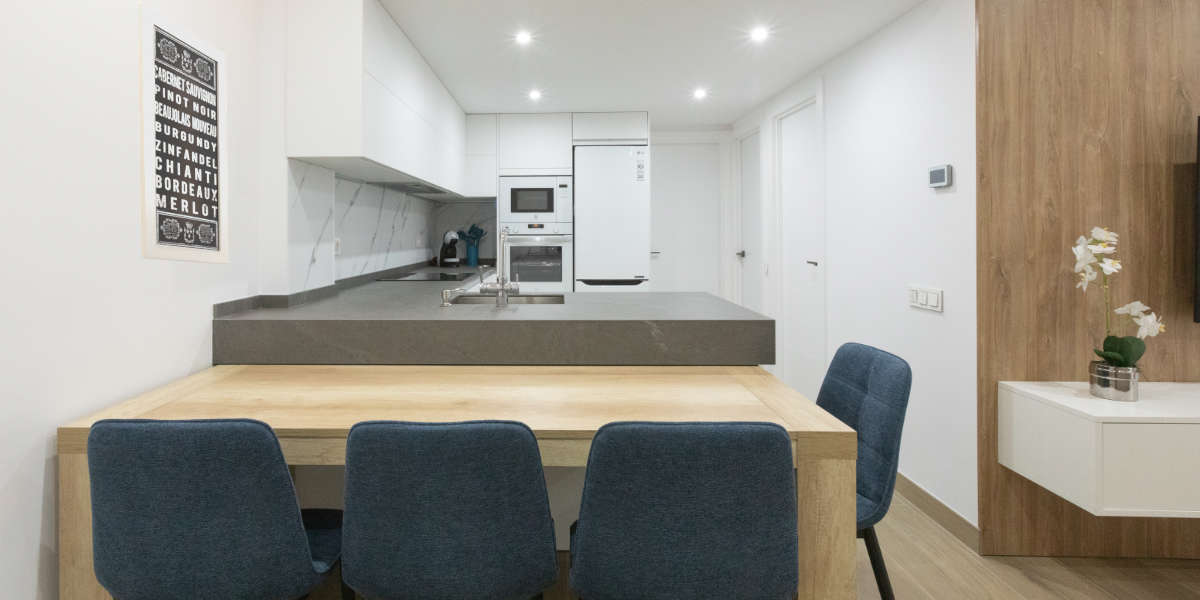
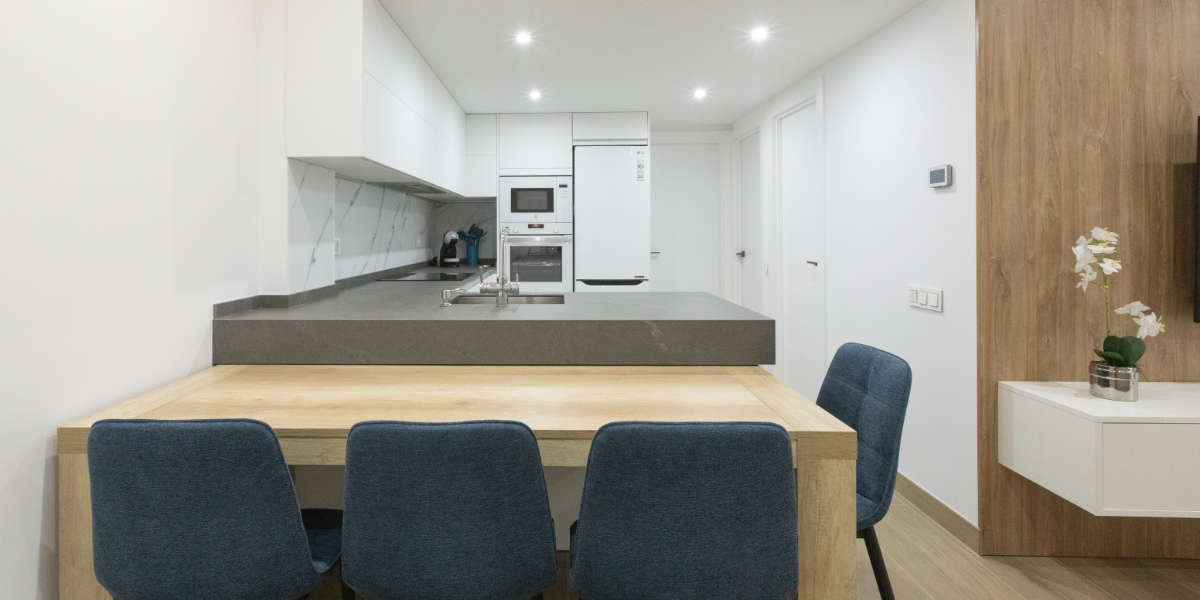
- wall art [137,1,229,265]
